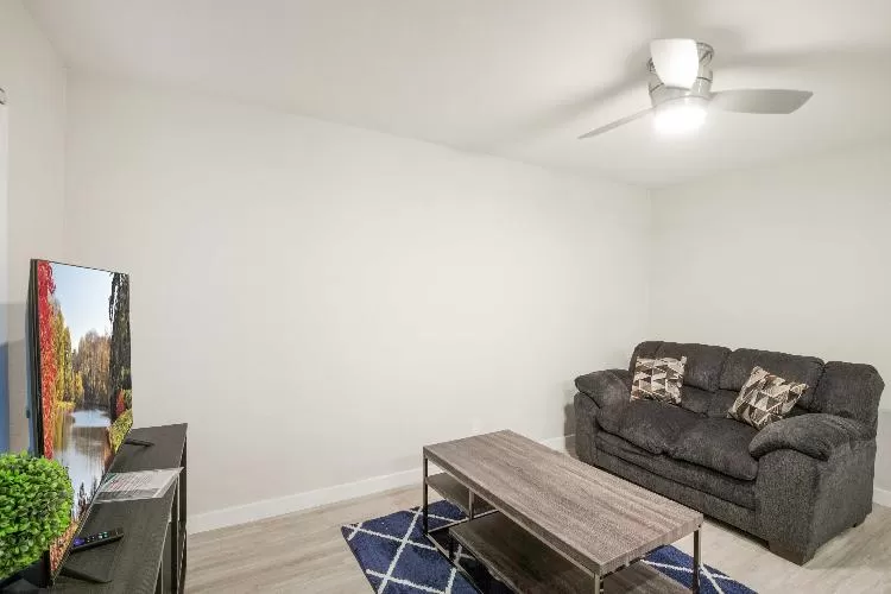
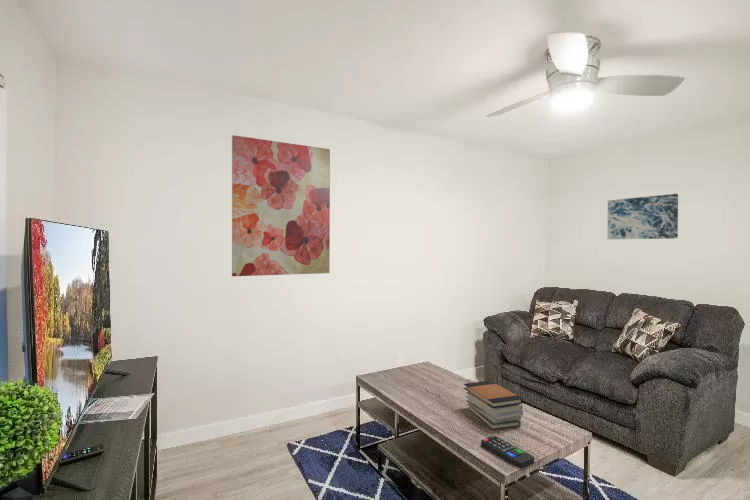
+ remote control [480,435,535,469]
+ book stack [463,380,524,430]
+ wall art [231,134,331,277]
+ wall art [606,193,679,240]
